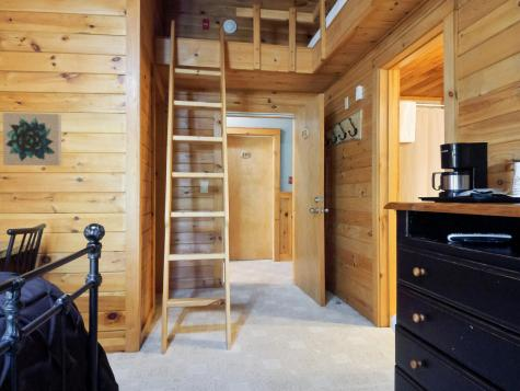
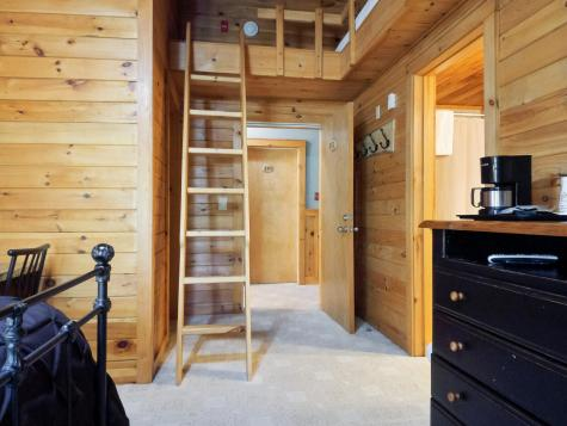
- wall art [2,112,62,166]
